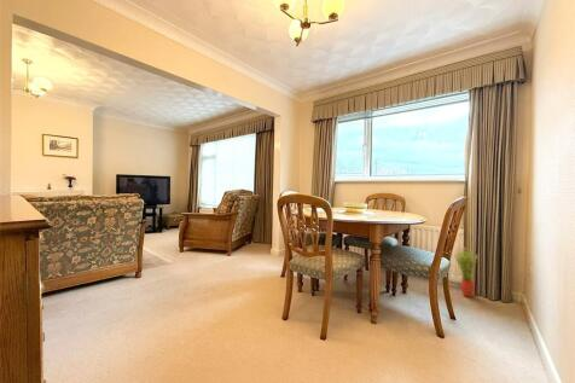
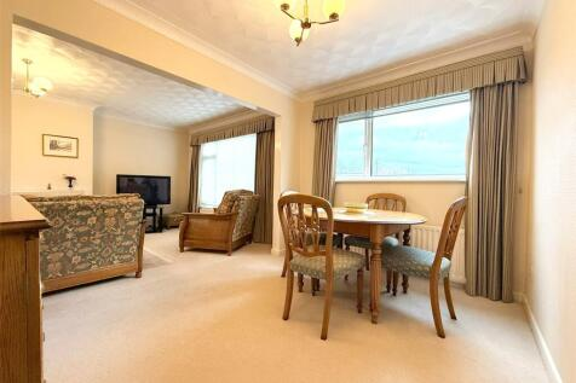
- potted plant [452,245,478,298]
